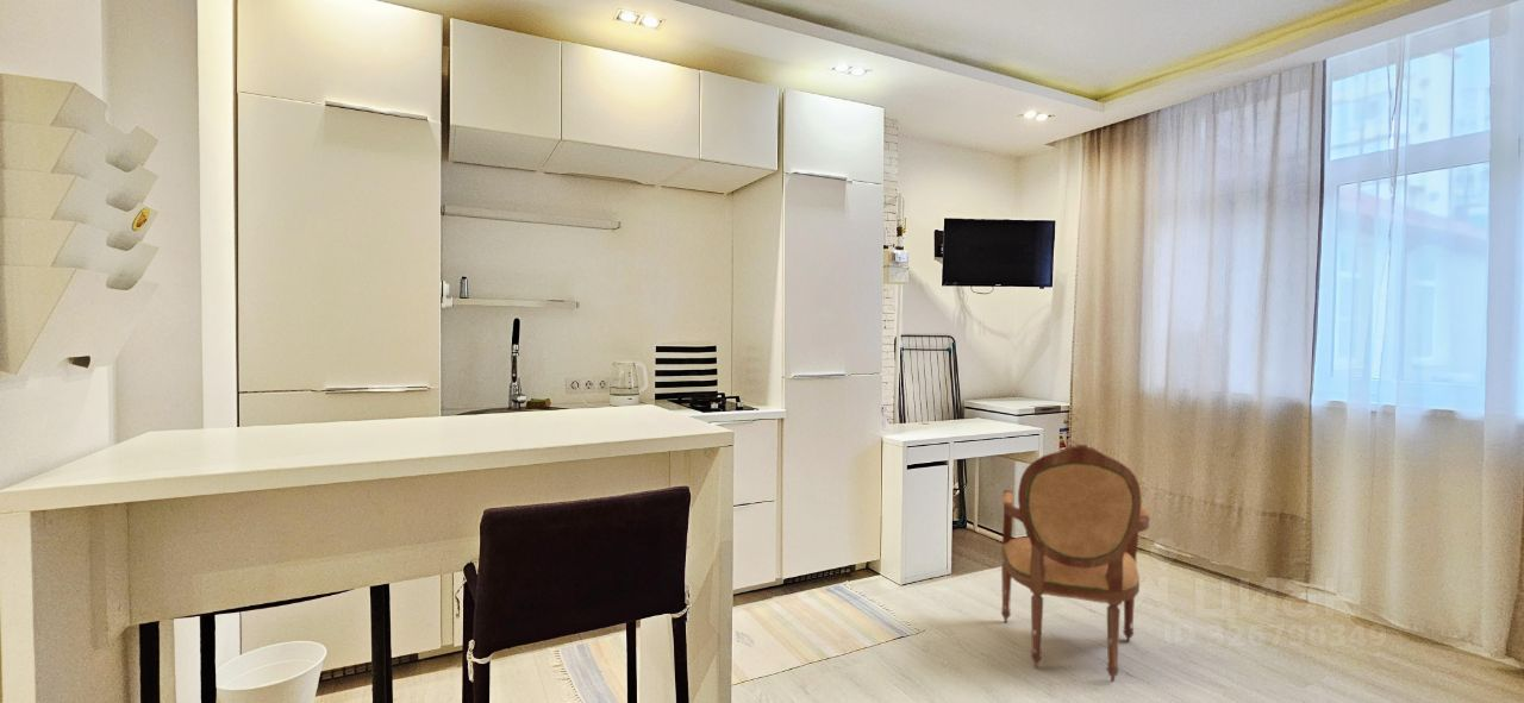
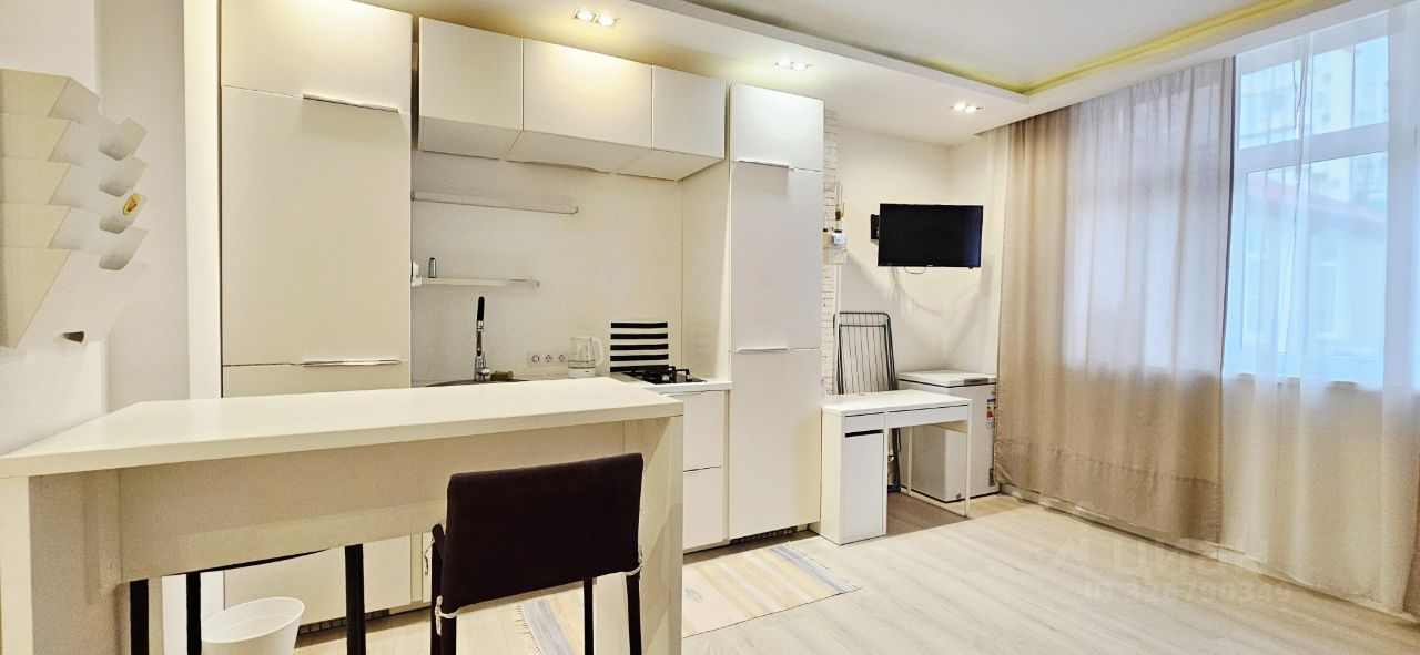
- armchair [1000,442,1151,683]
